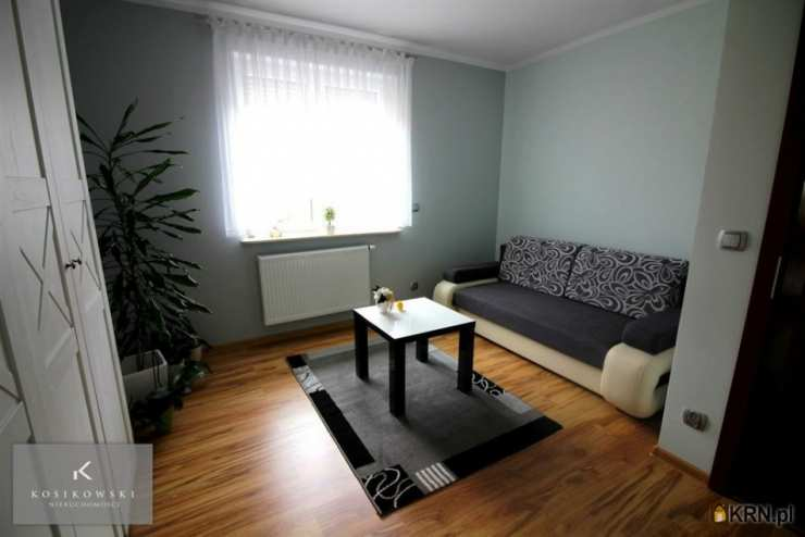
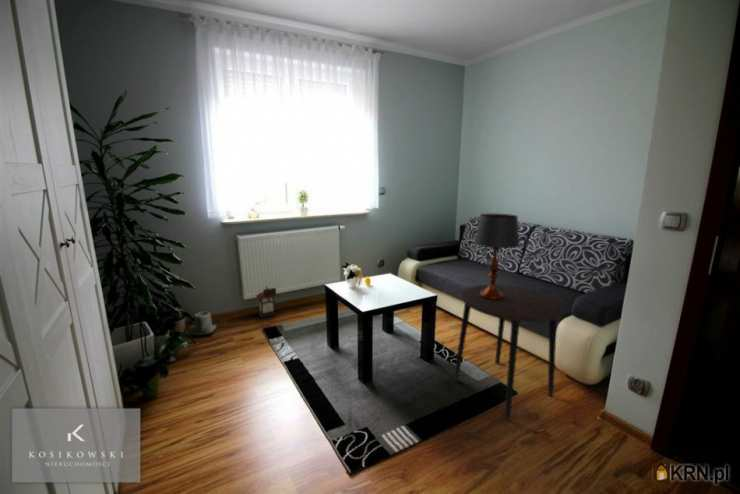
+ side table [452,283,566,420]
+ lantern [255,285,279,319]
+ table lamp [473,213,521,300]
+ watering can [185,311,218,336]
